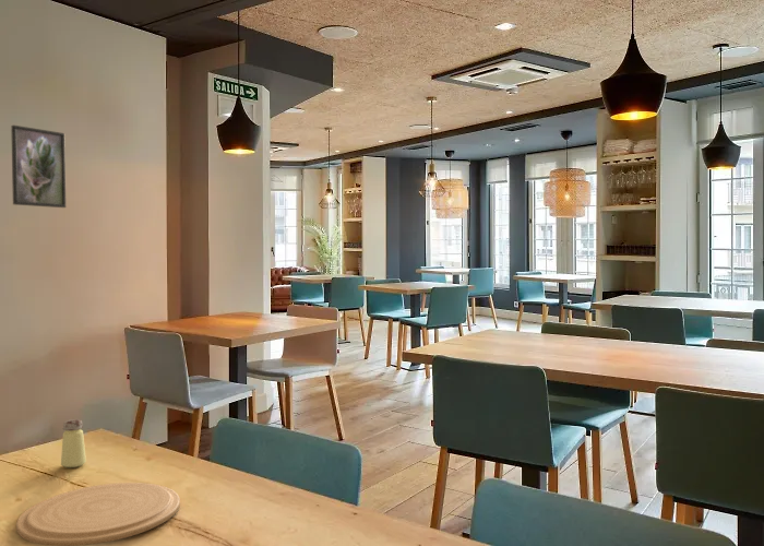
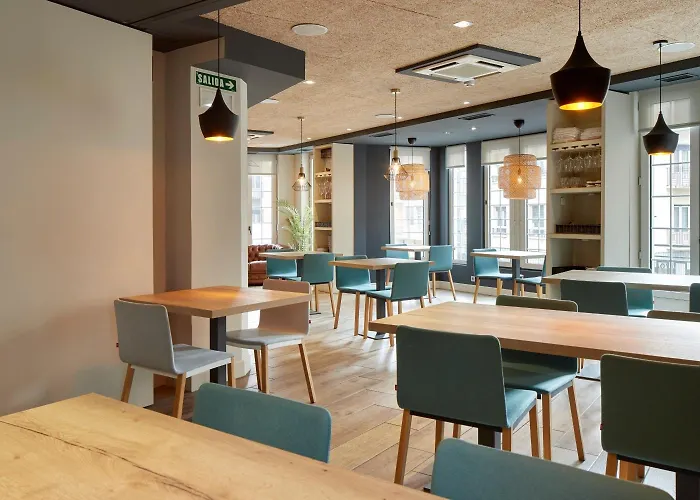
- saltshaker [60,418,87,468]
- plate [15,482,181,546]
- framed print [10,124,68,209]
